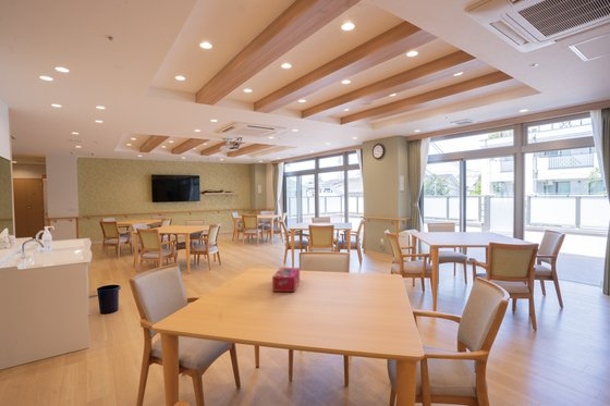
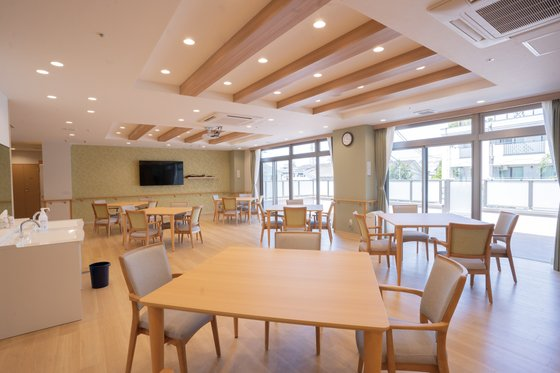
- tissue box [271,267,301,293]
